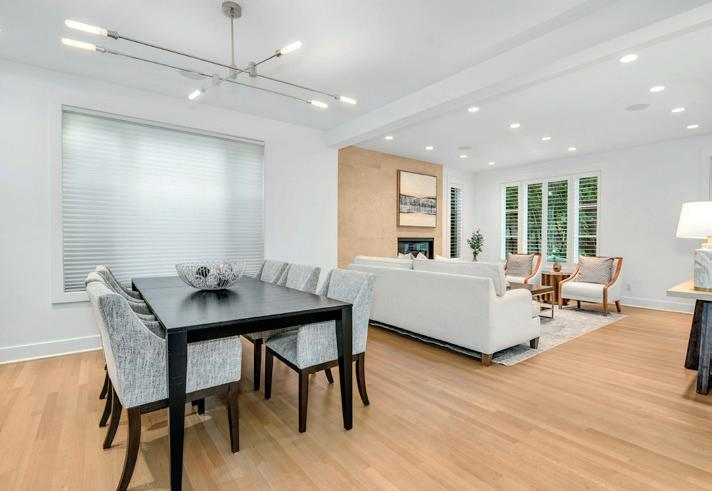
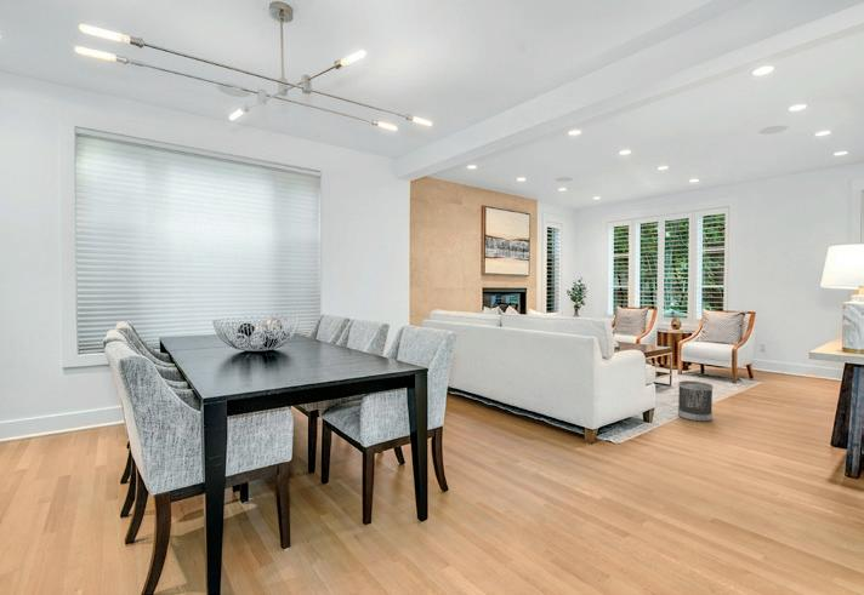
+ wastebasket [677,379,715,423]
